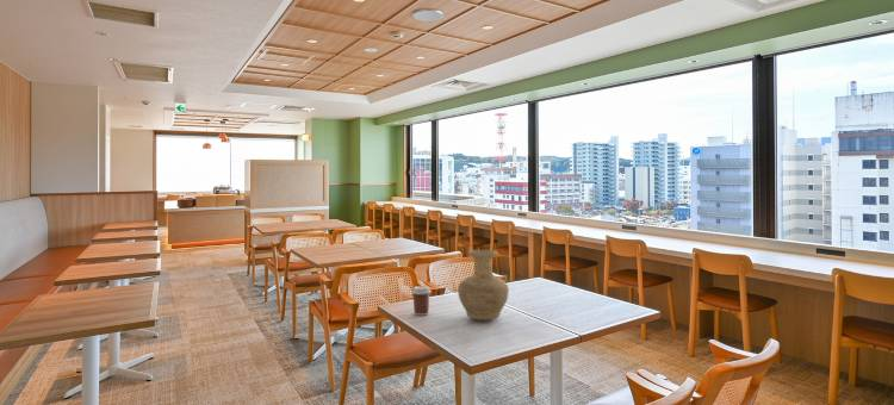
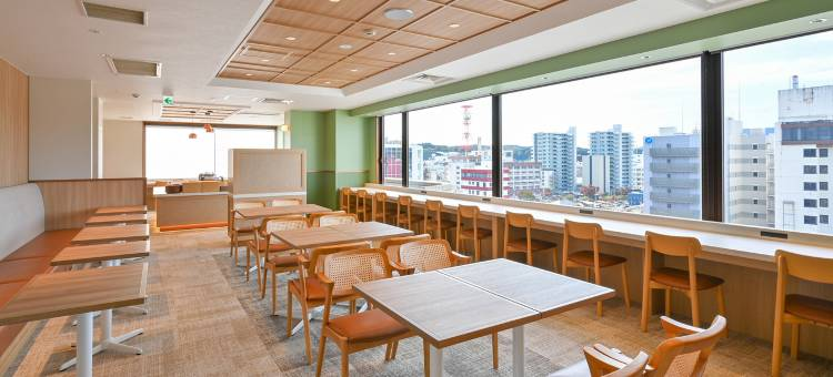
- vase [457,249,510,322]
- coffee cup [410,285,433,317]
